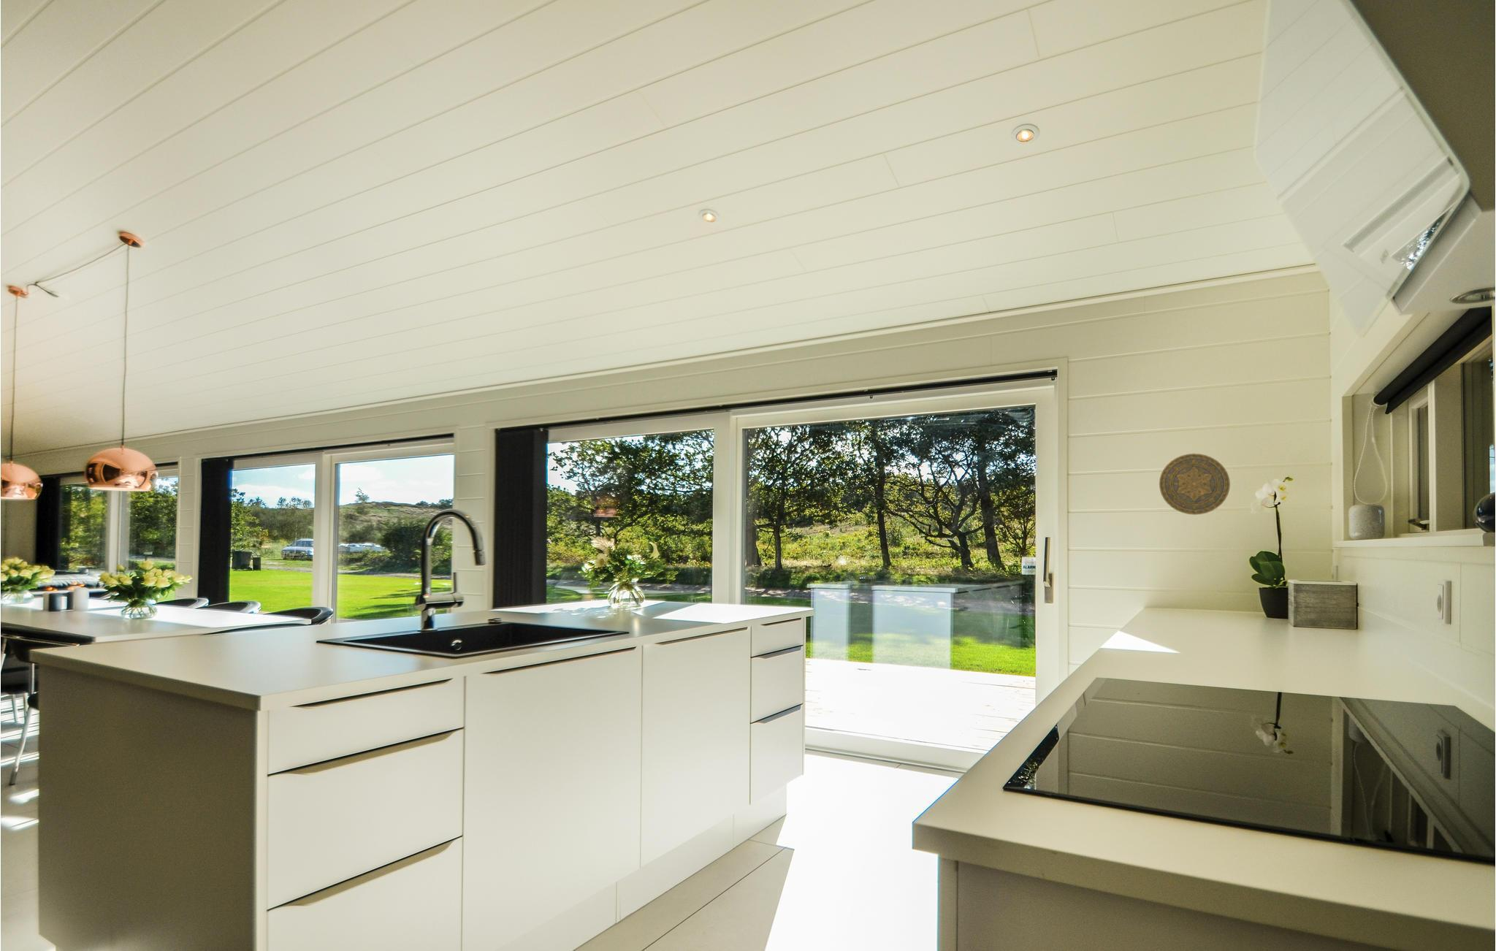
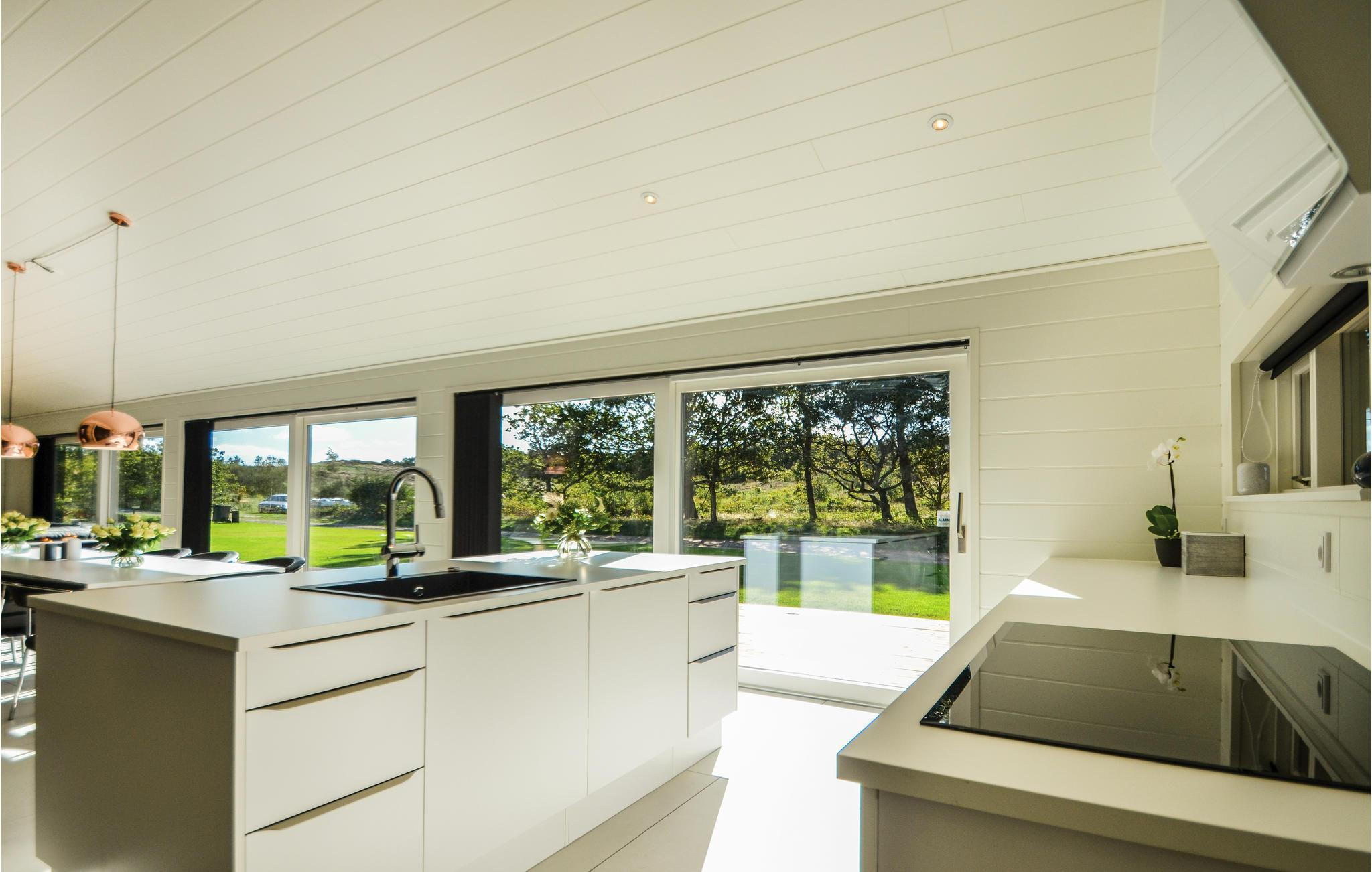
- decorative plate [1158,453,1231,516]
